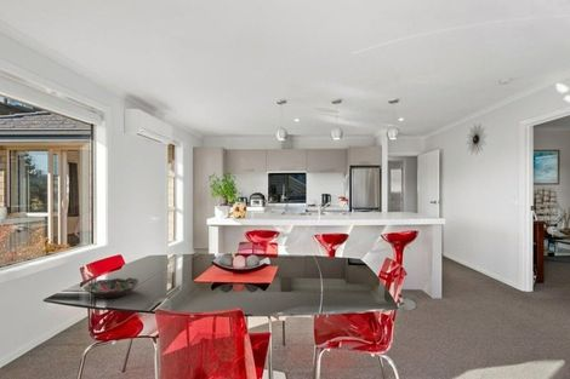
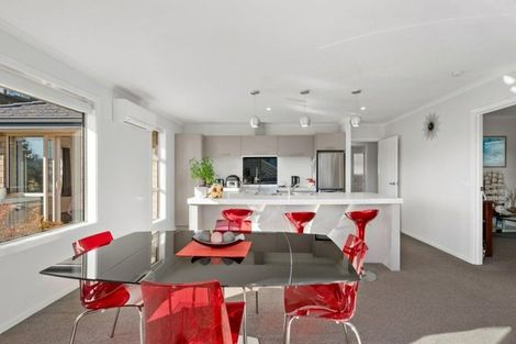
- bowl [82,276,139,299]
